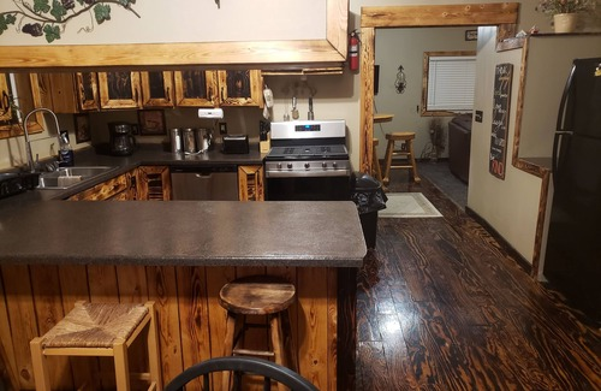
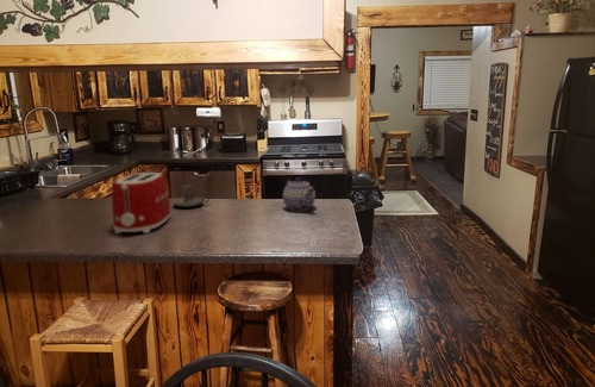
+ candle holder [171,183,211,208]
+ teapot [282,176,317,212]
+ toaster [111,171,171,235]
